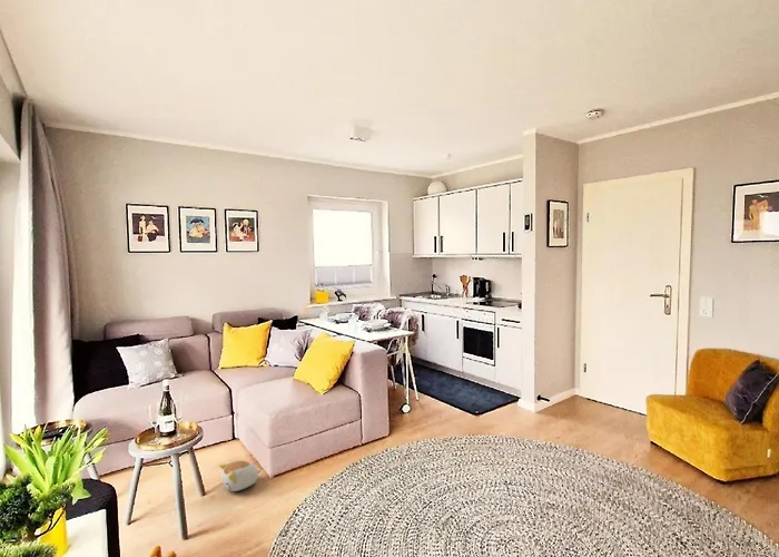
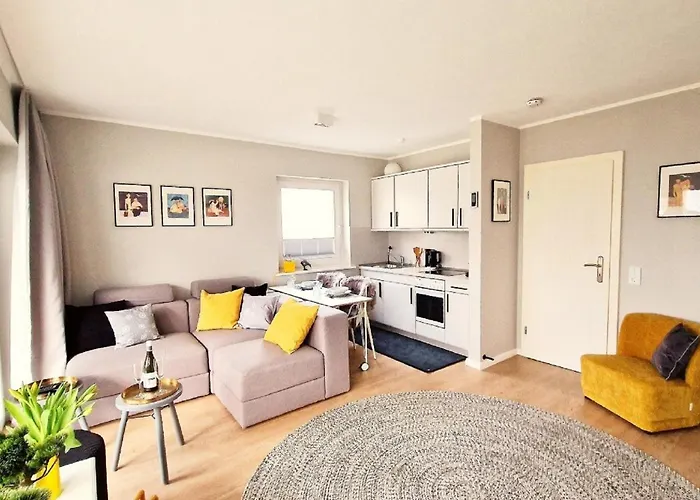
- plush toy [218,460,263,492]
